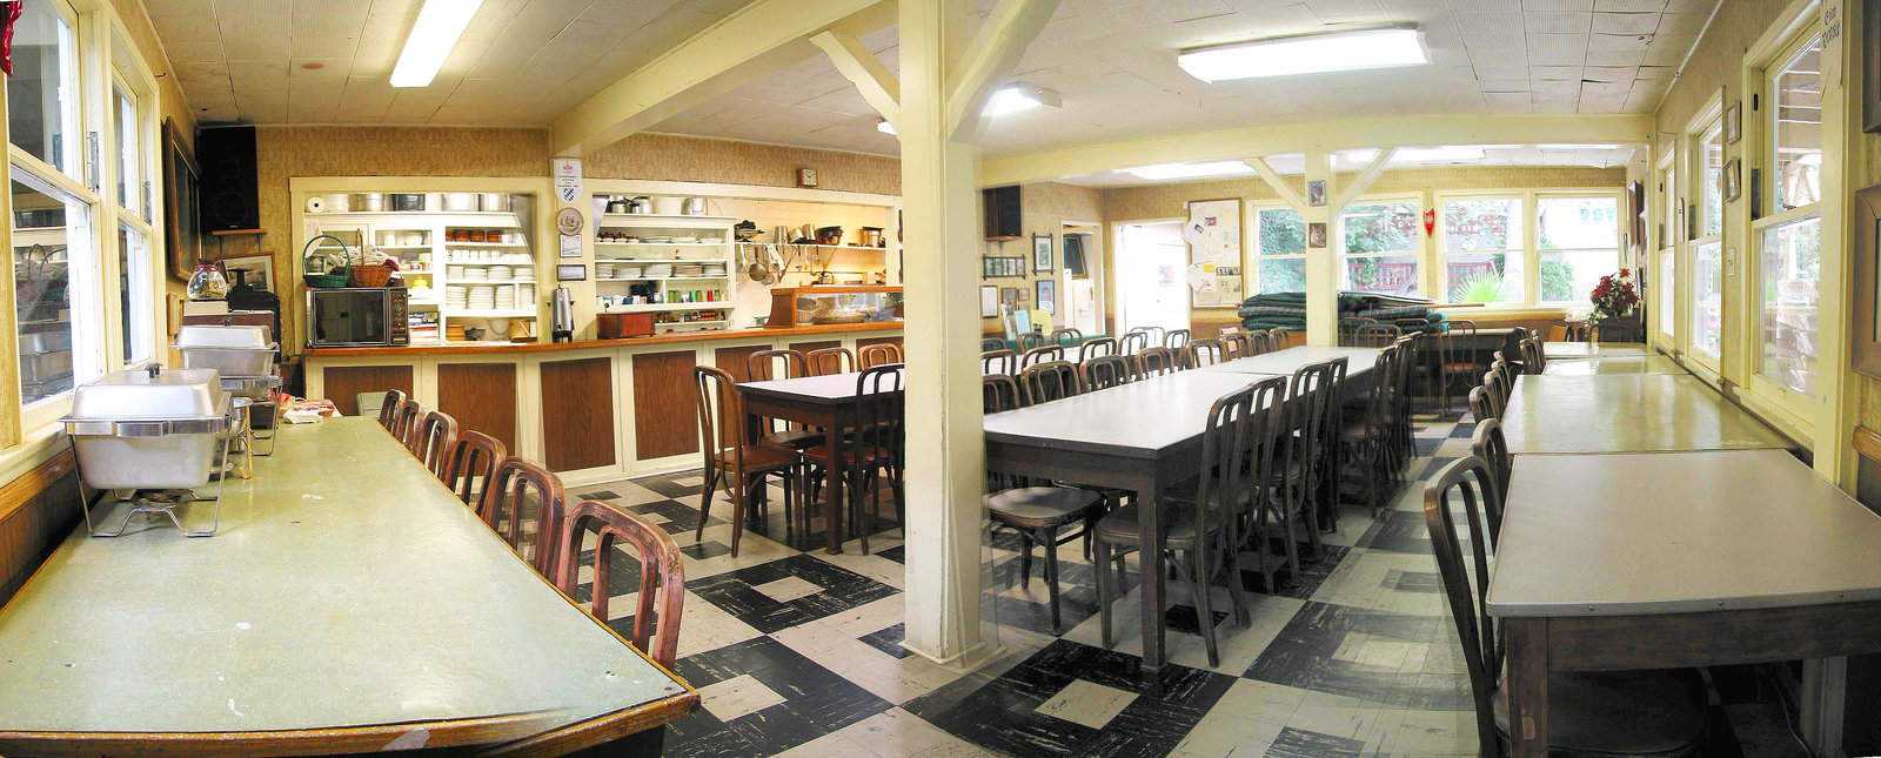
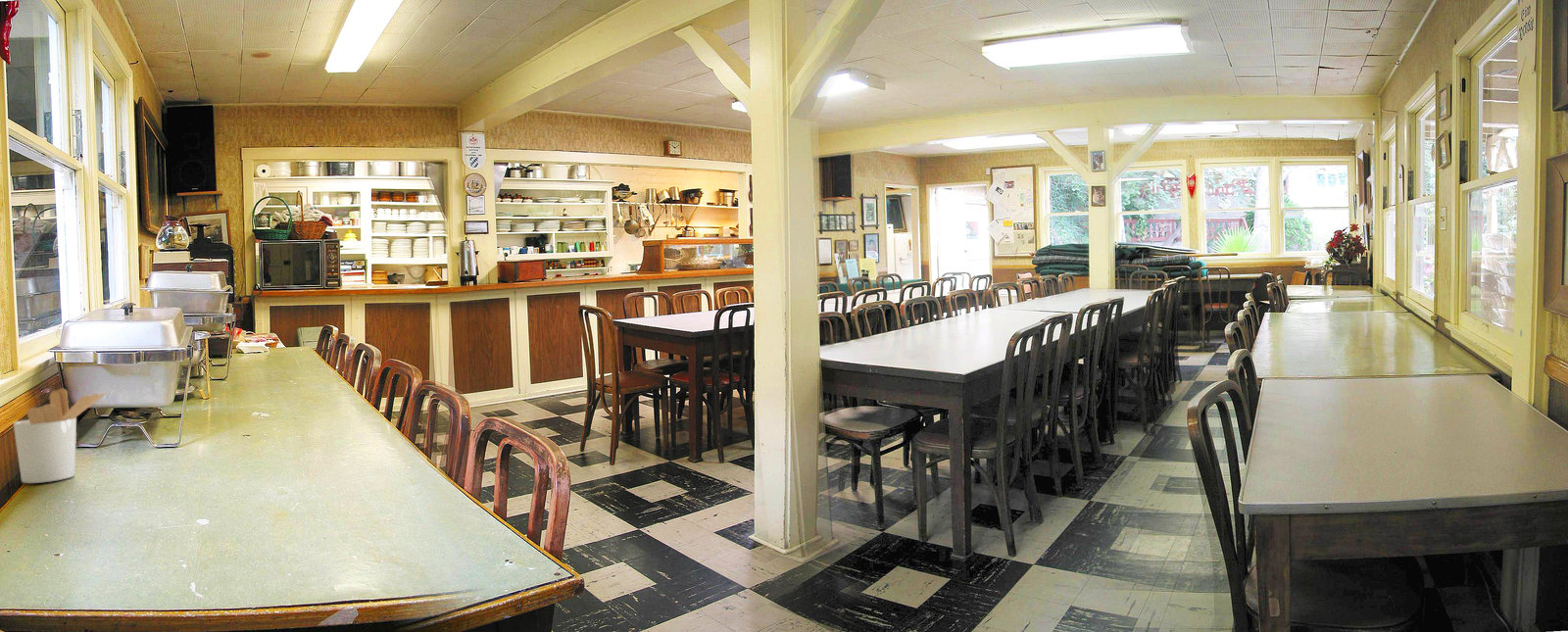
+ utensil holder [13,387,108,484]
